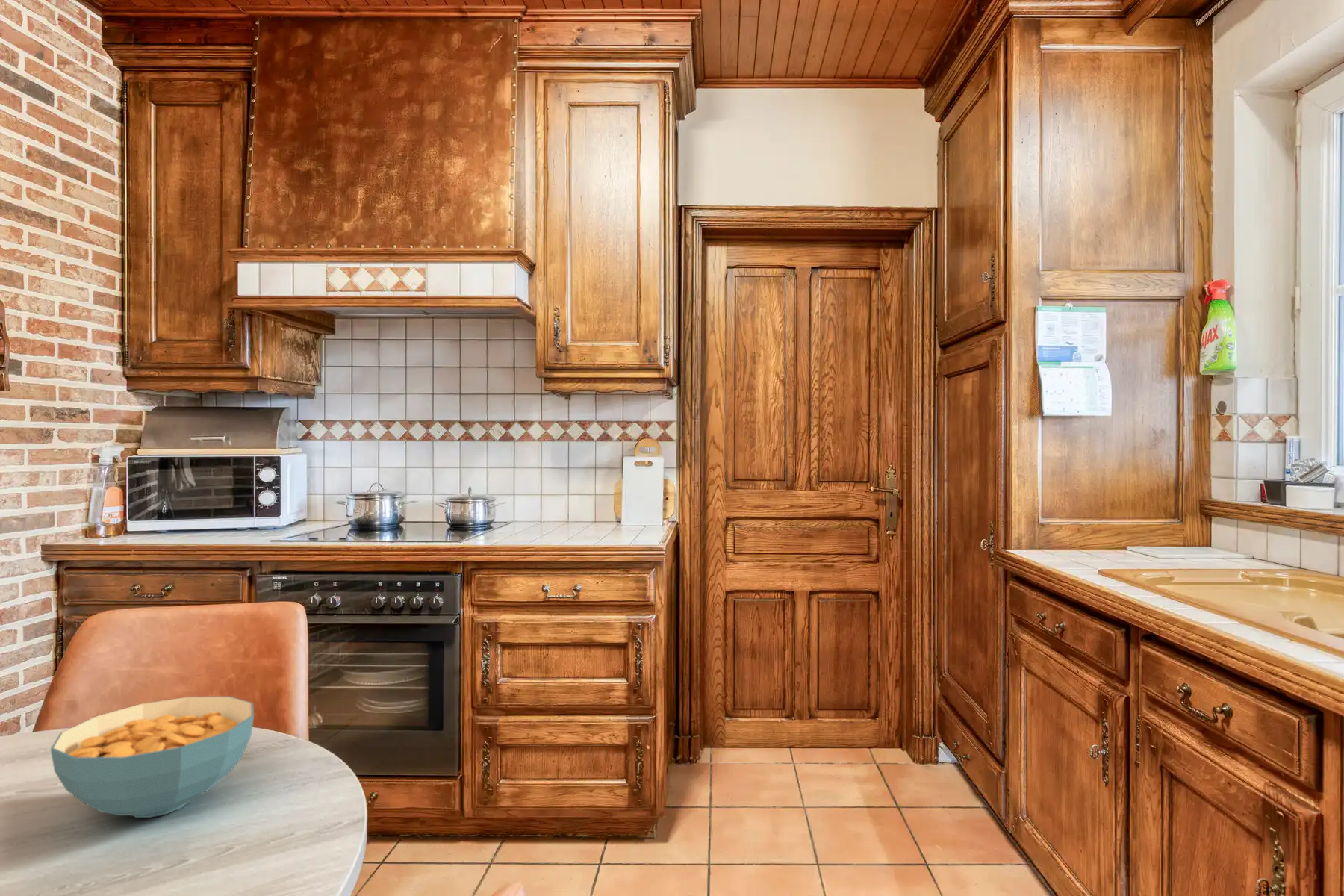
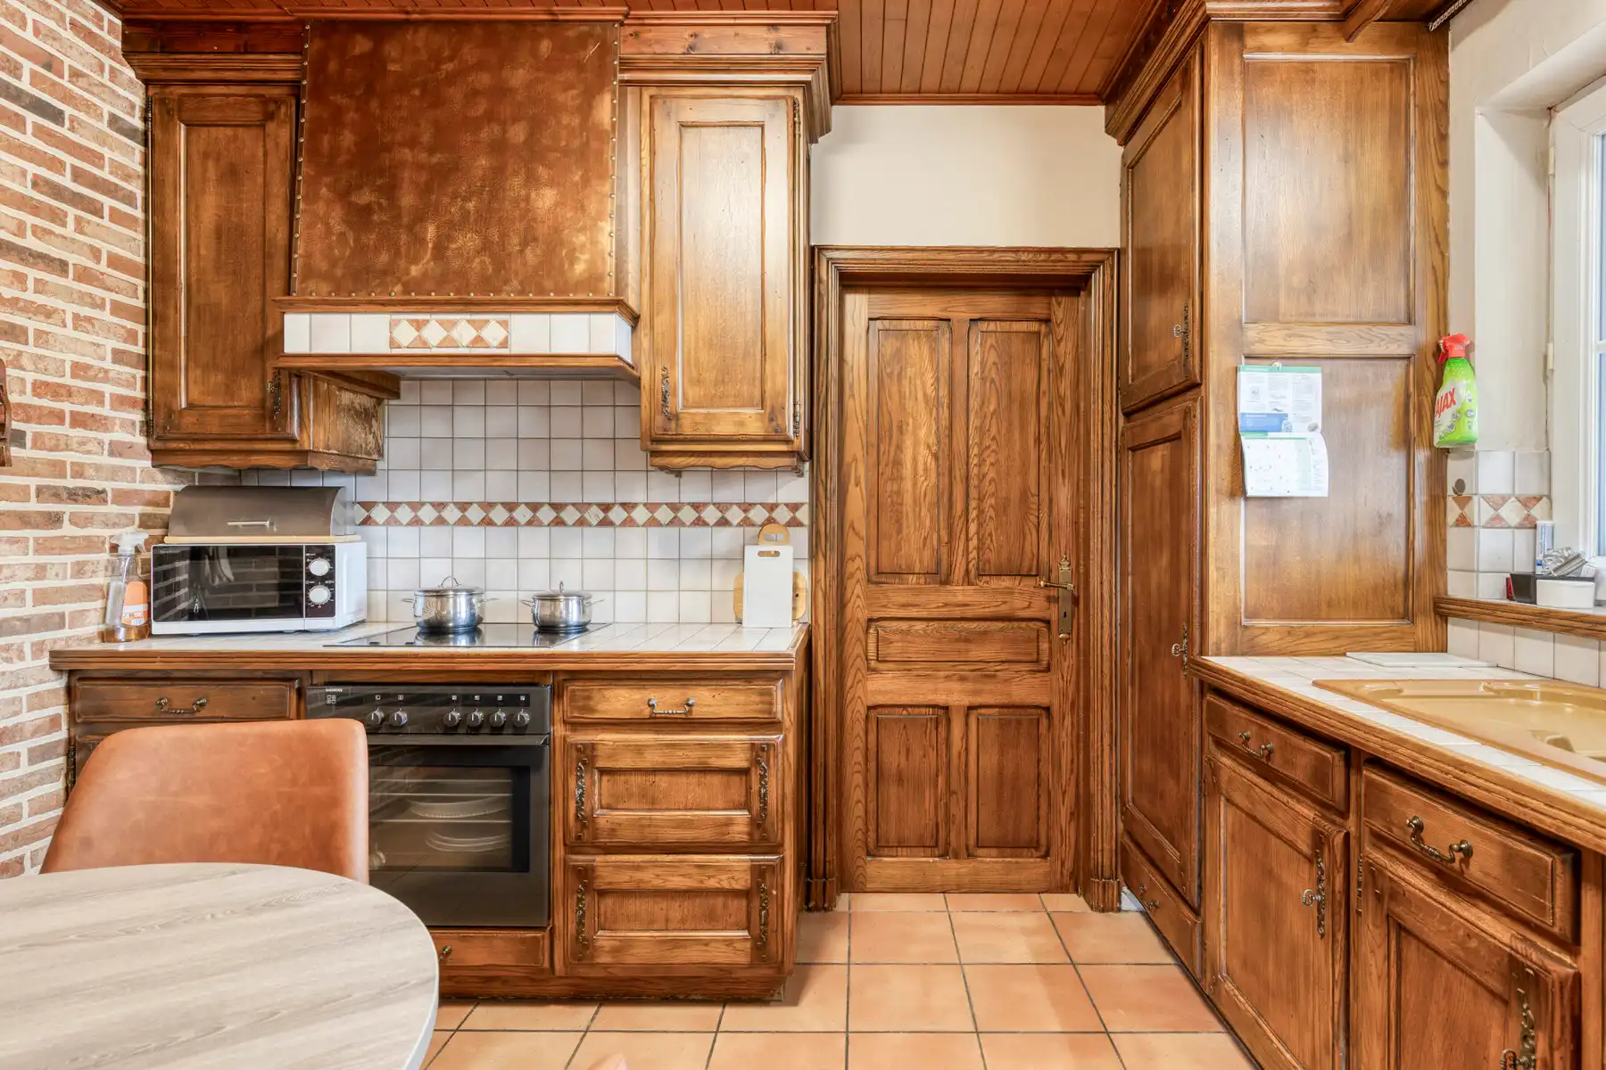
- cereal bowl [50,696,255,818]
